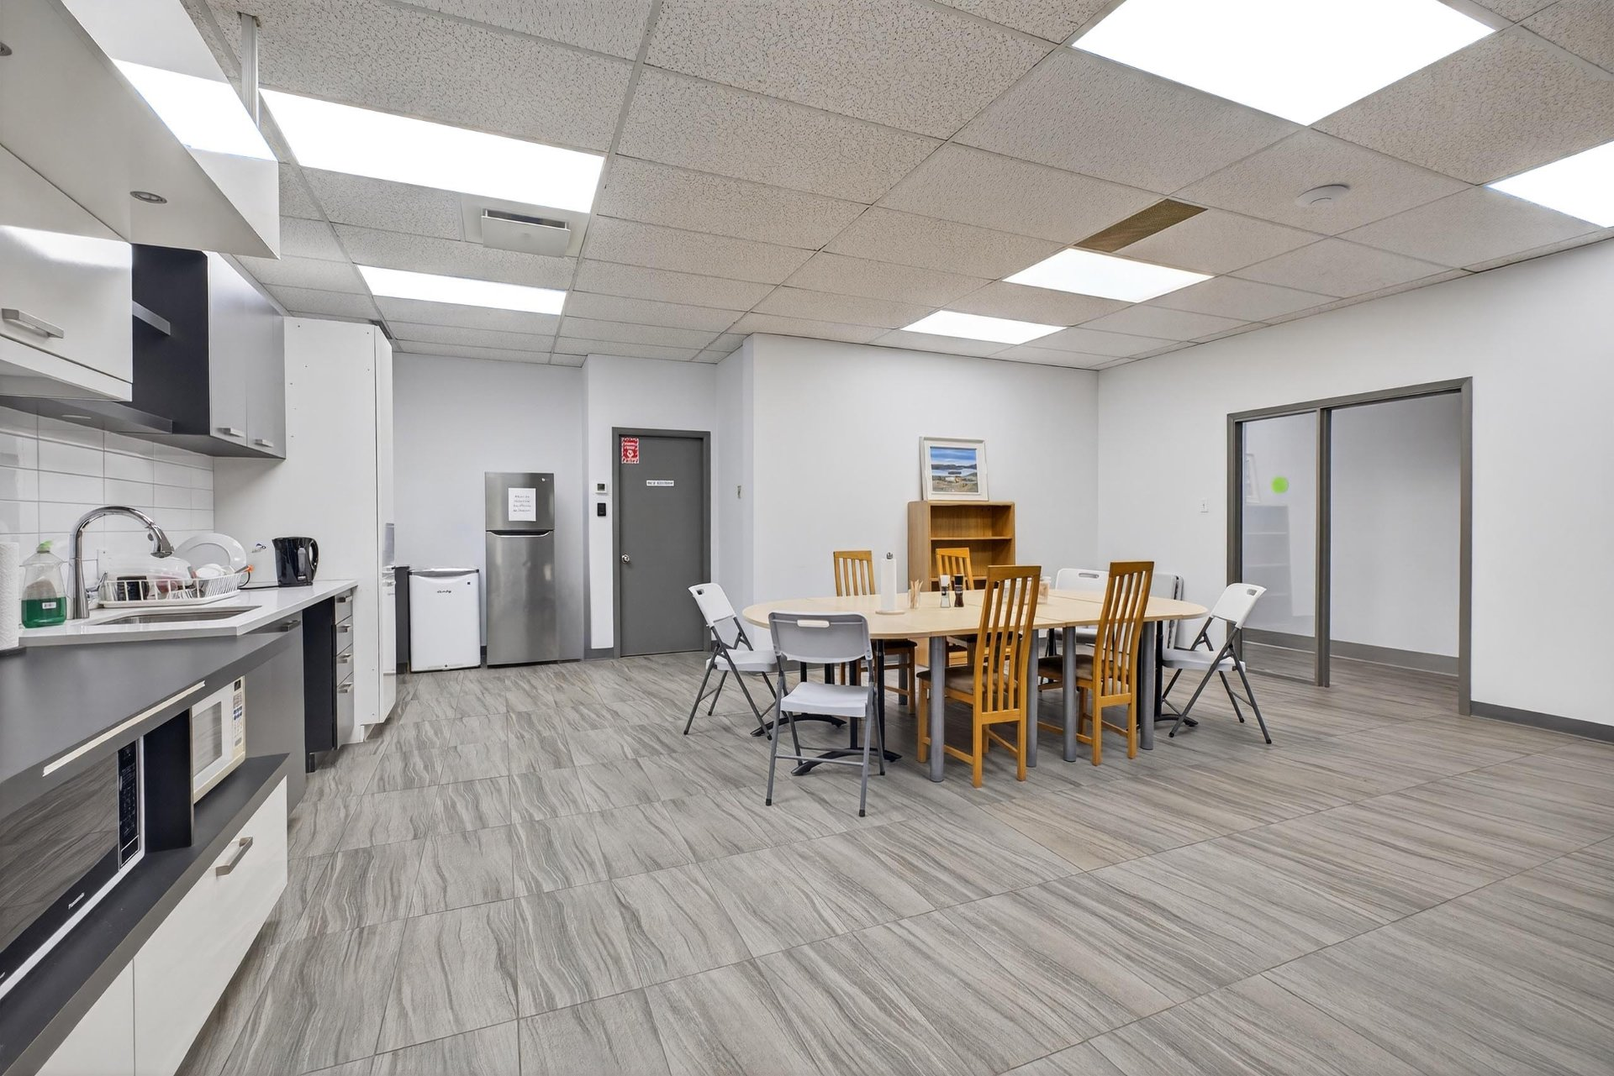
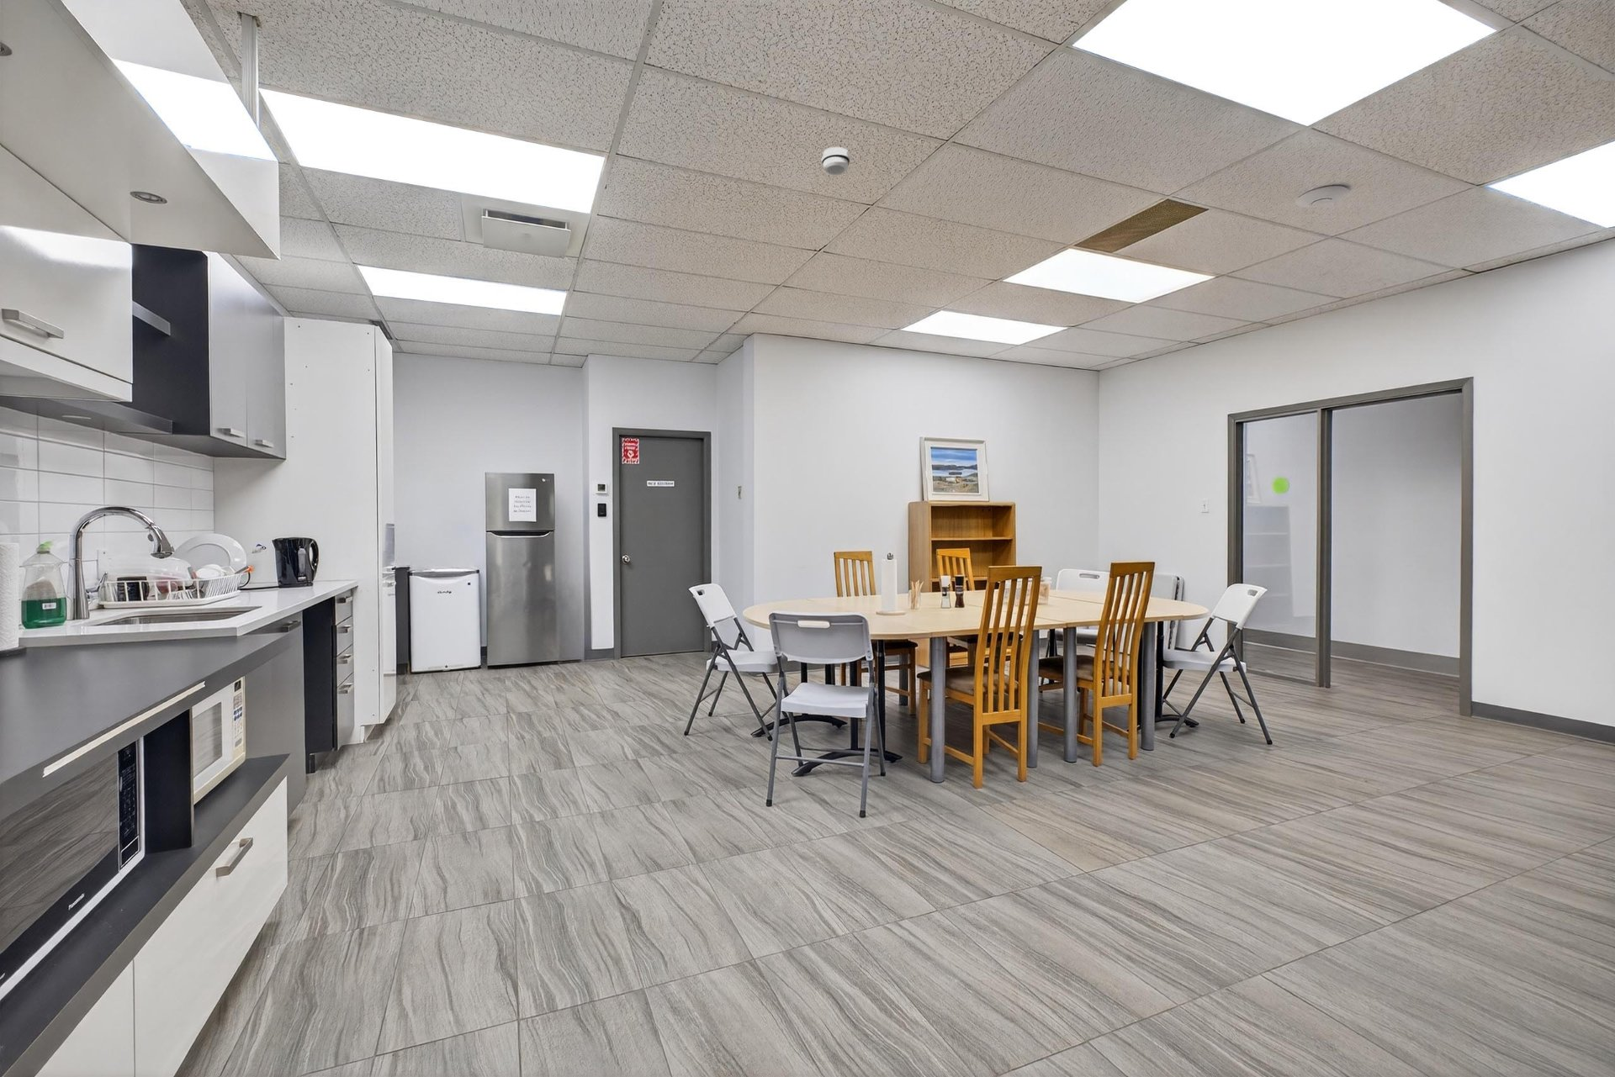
+ smoke detector [821,147,850,175]
